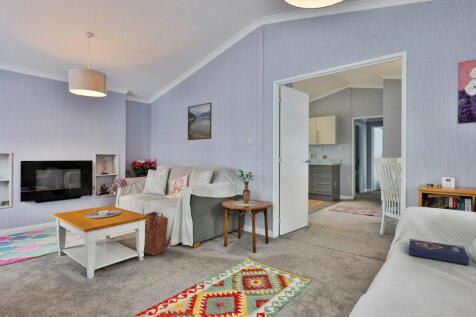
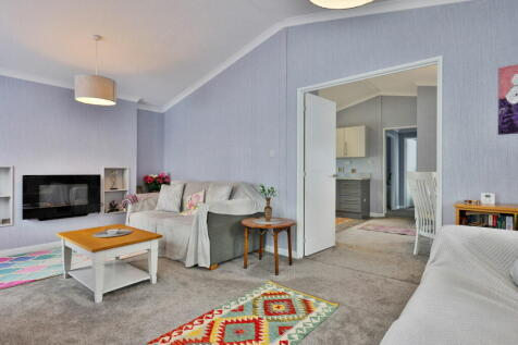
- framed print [187,102,213,141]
- book [408,238,470,266]
- backpack [143,211,172,256]
